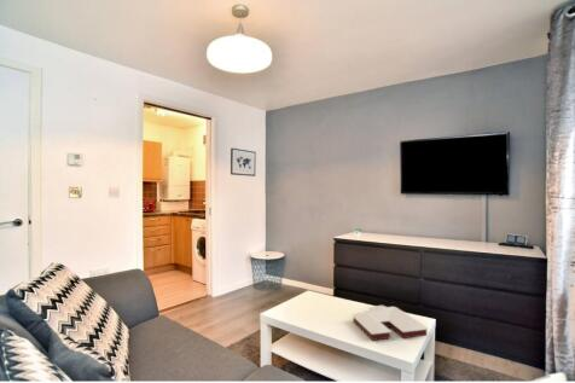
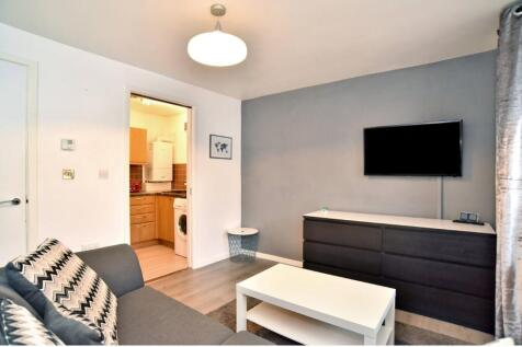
- books [352,304,429,342]
